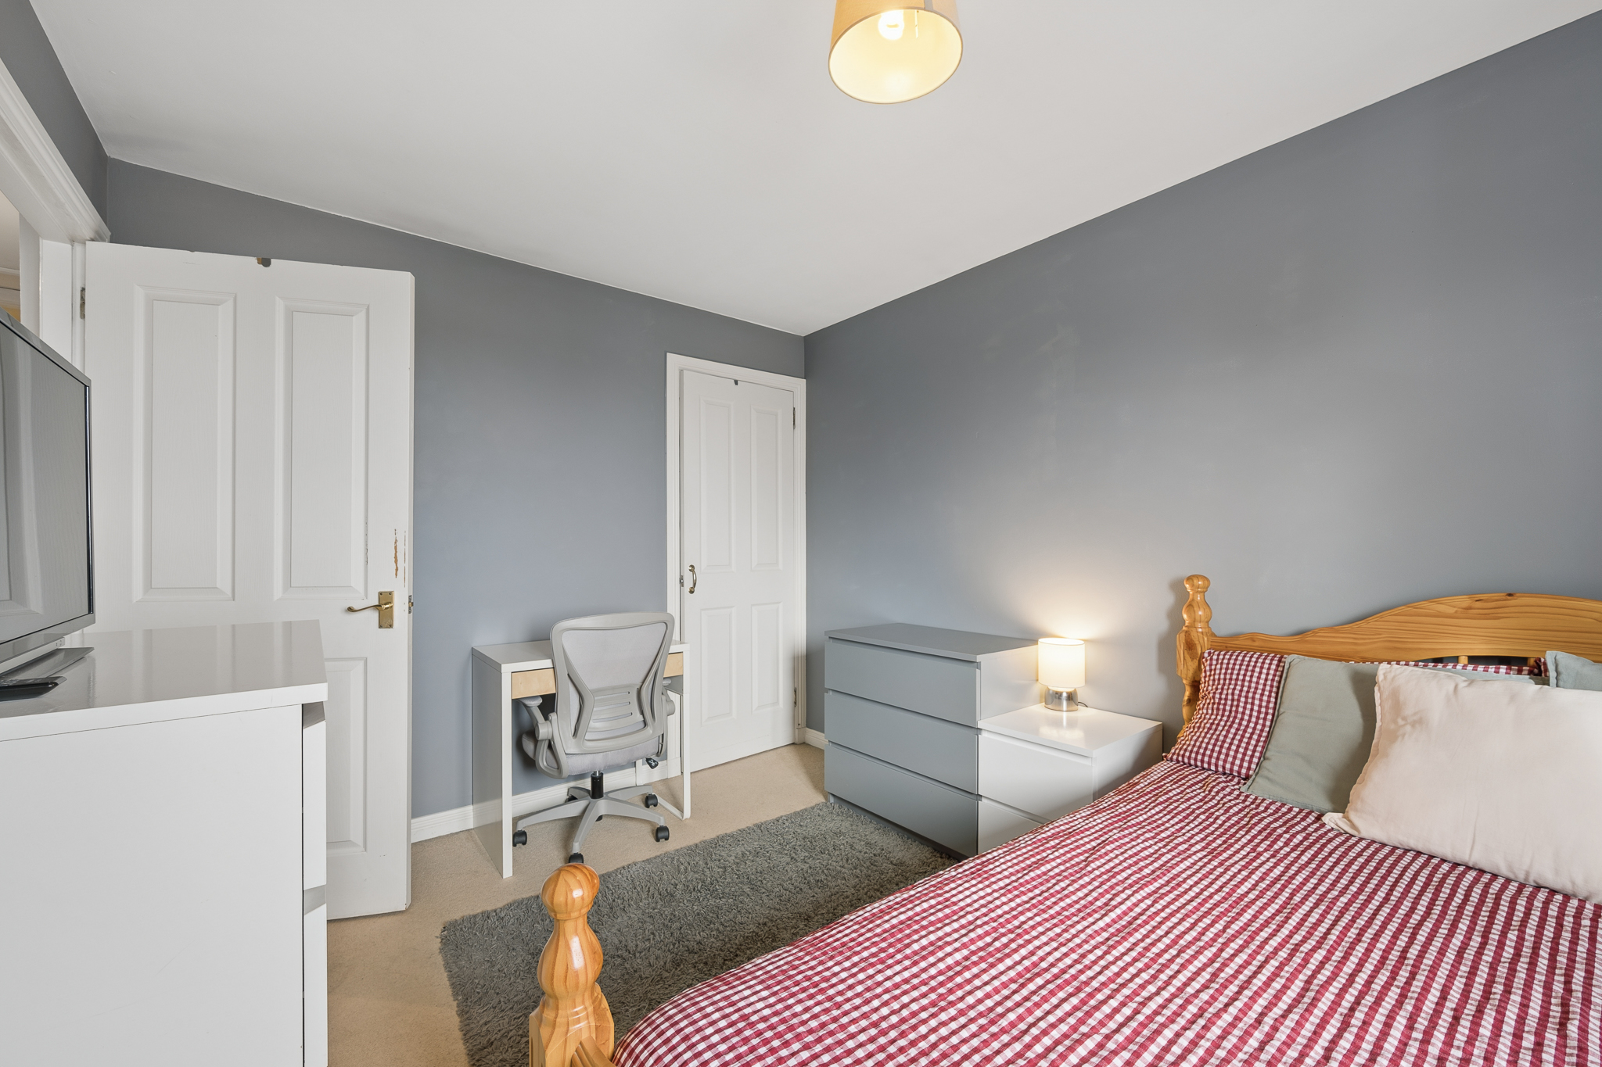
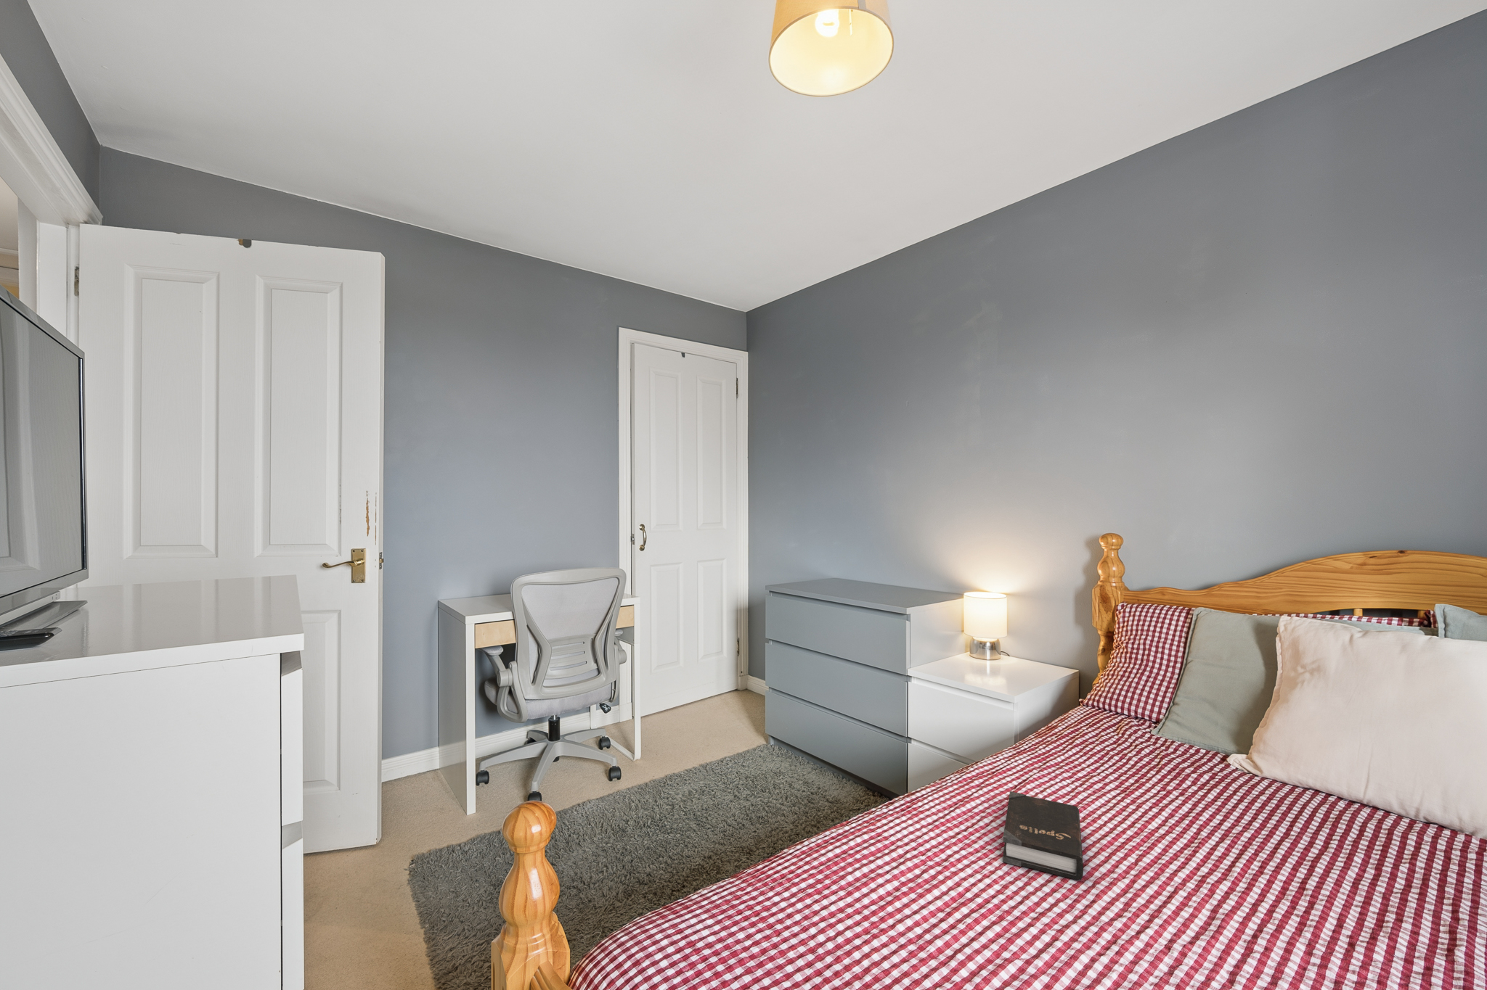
+ hardback book [1002,791,1085,882]
